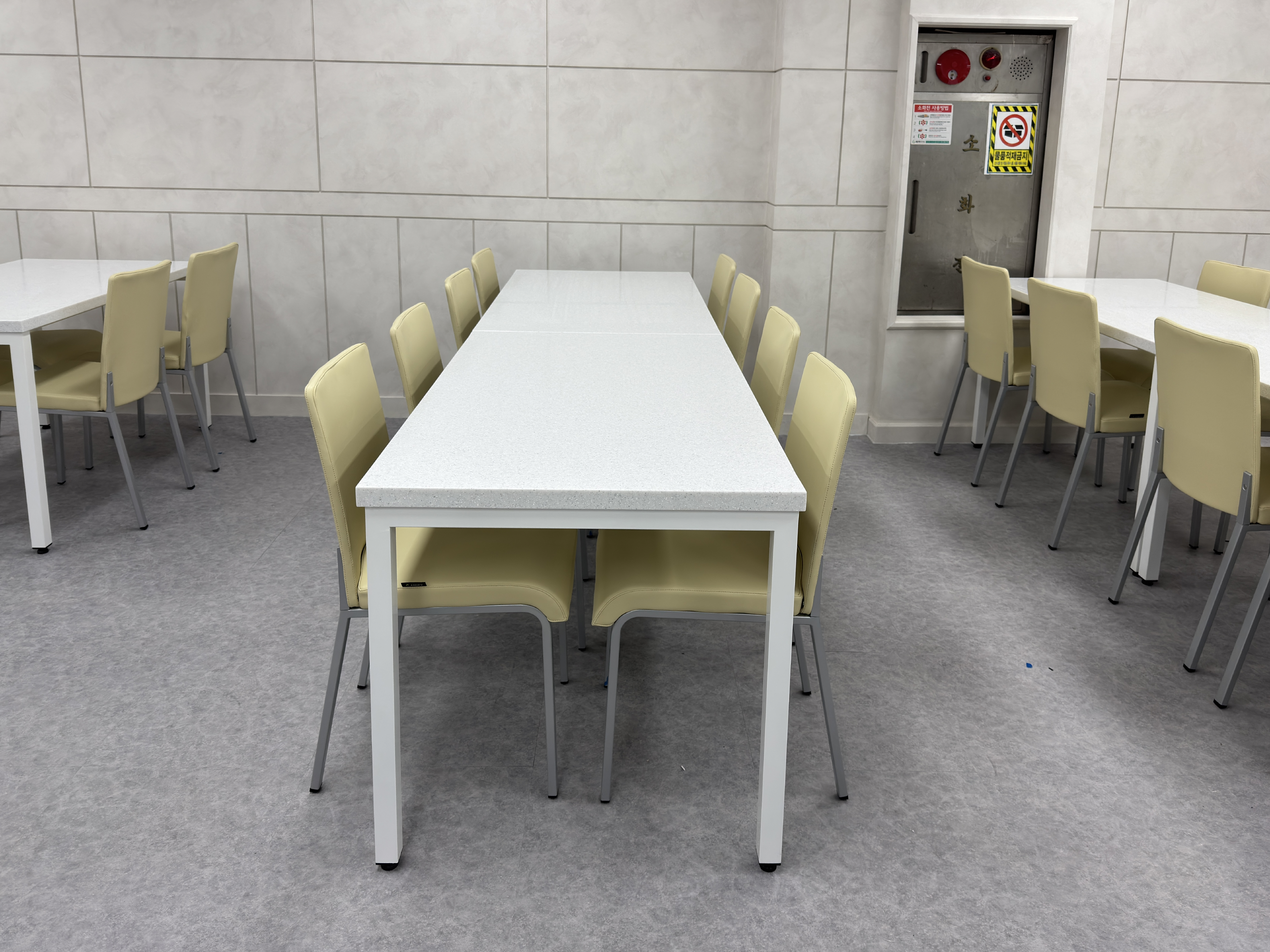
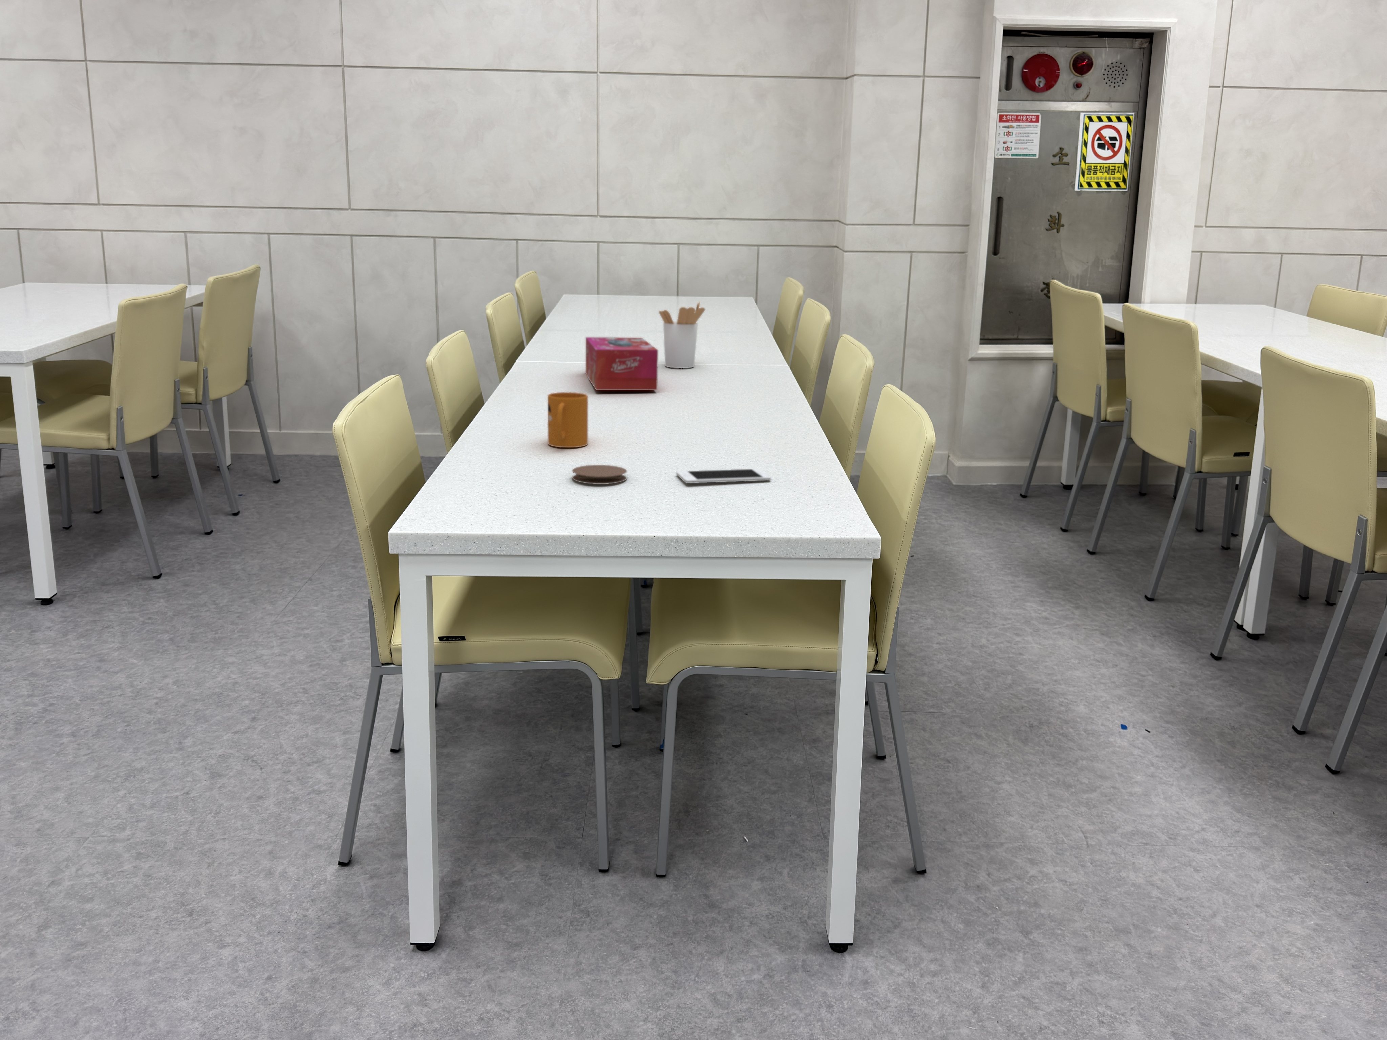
+ mug [547,392,589,448]
+ tissue box [585,336,659,391]
+ utensil holder [659,300,706,368]
+ coaster [571,464,628,484]
+ cell phone [676,469,771,484]
